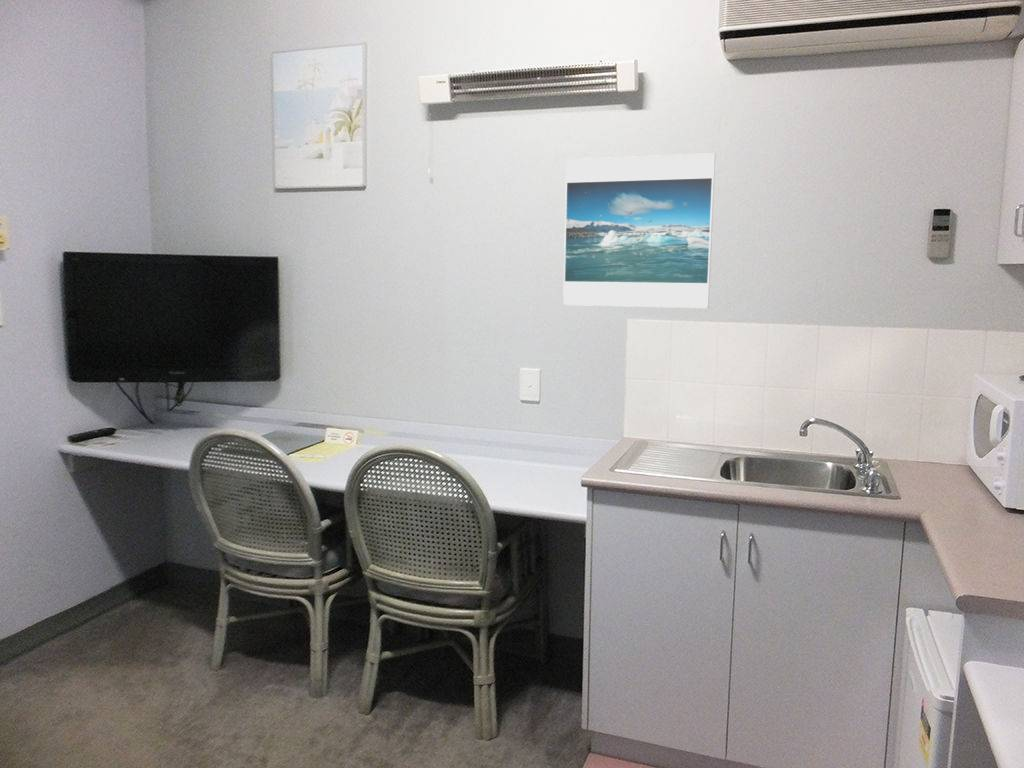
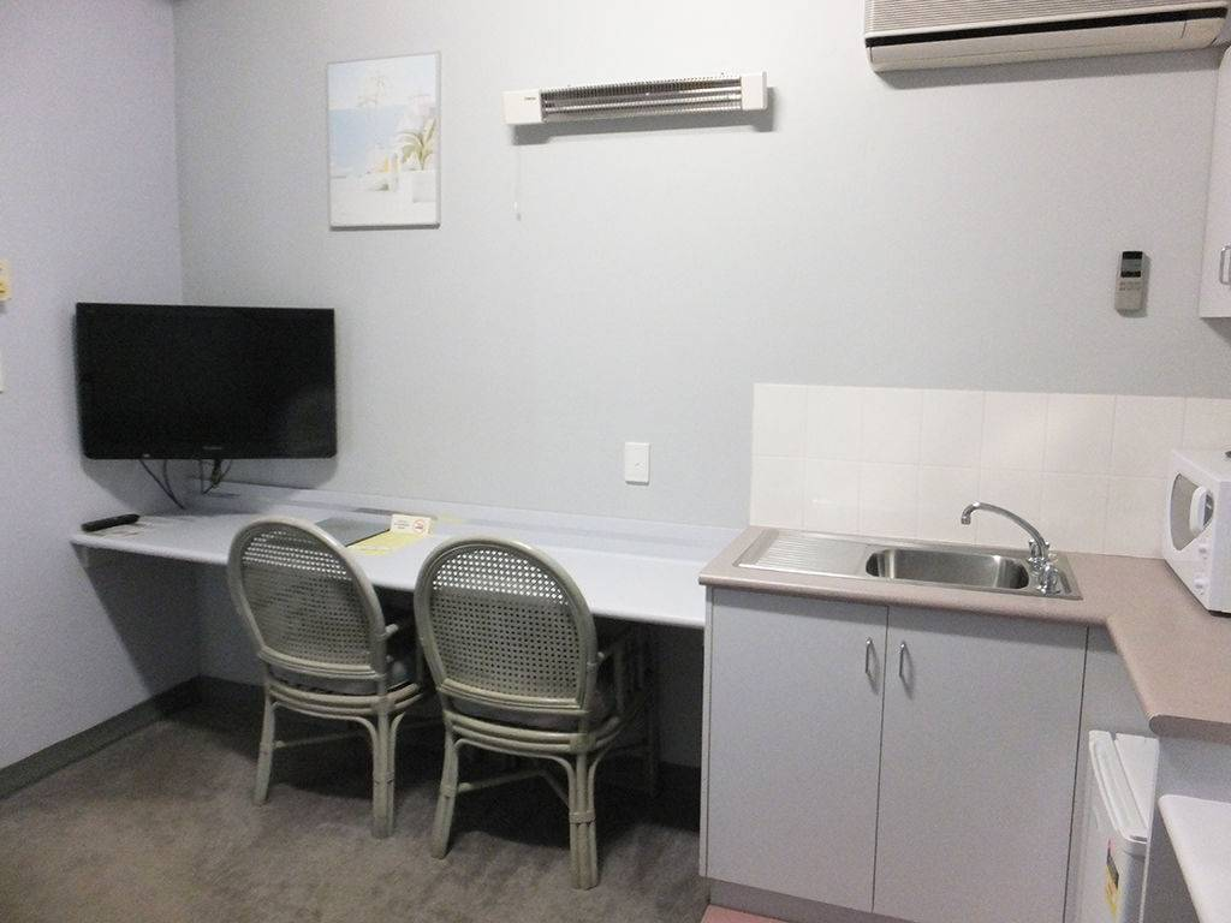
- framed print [562,152,716,309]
